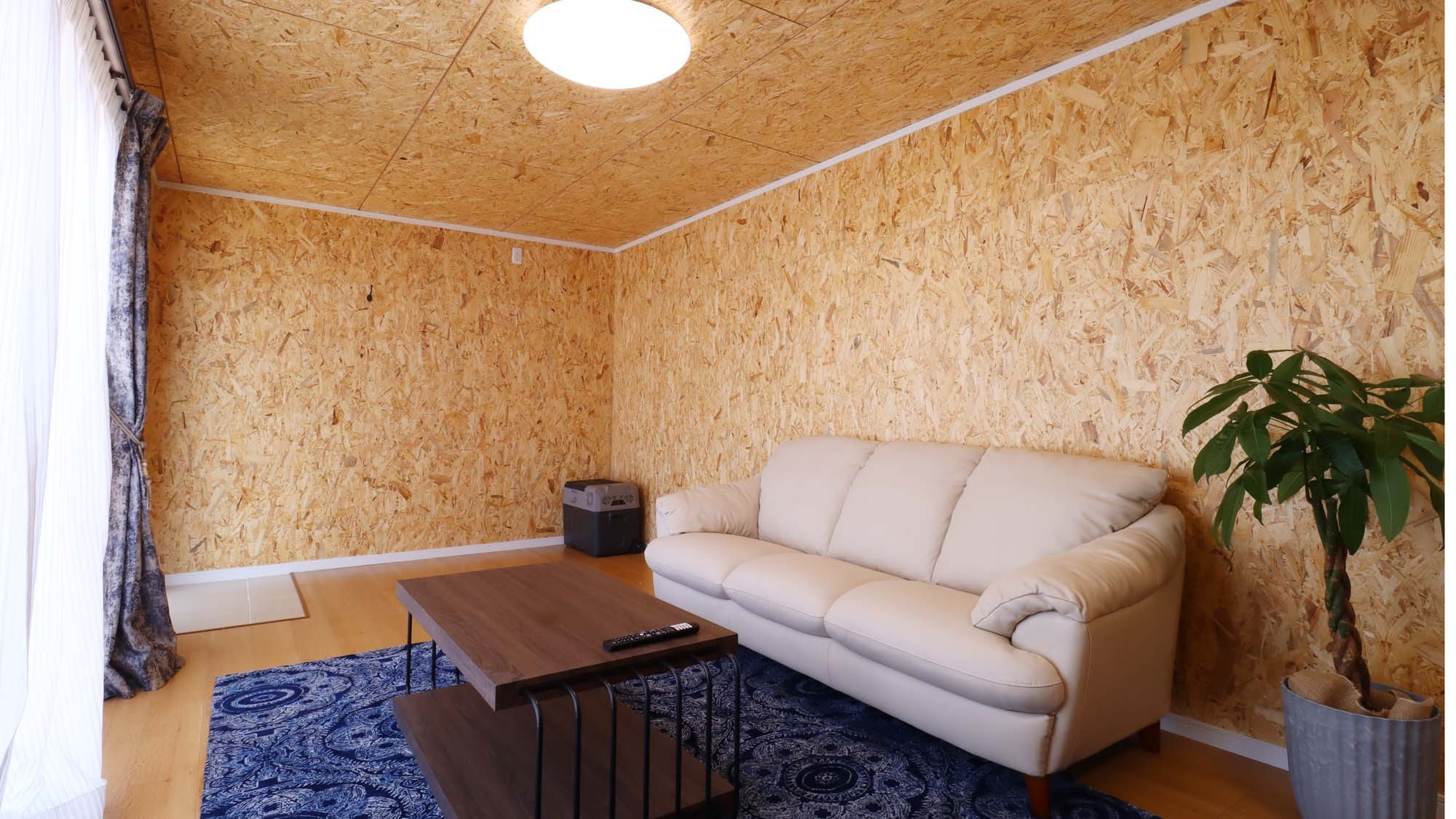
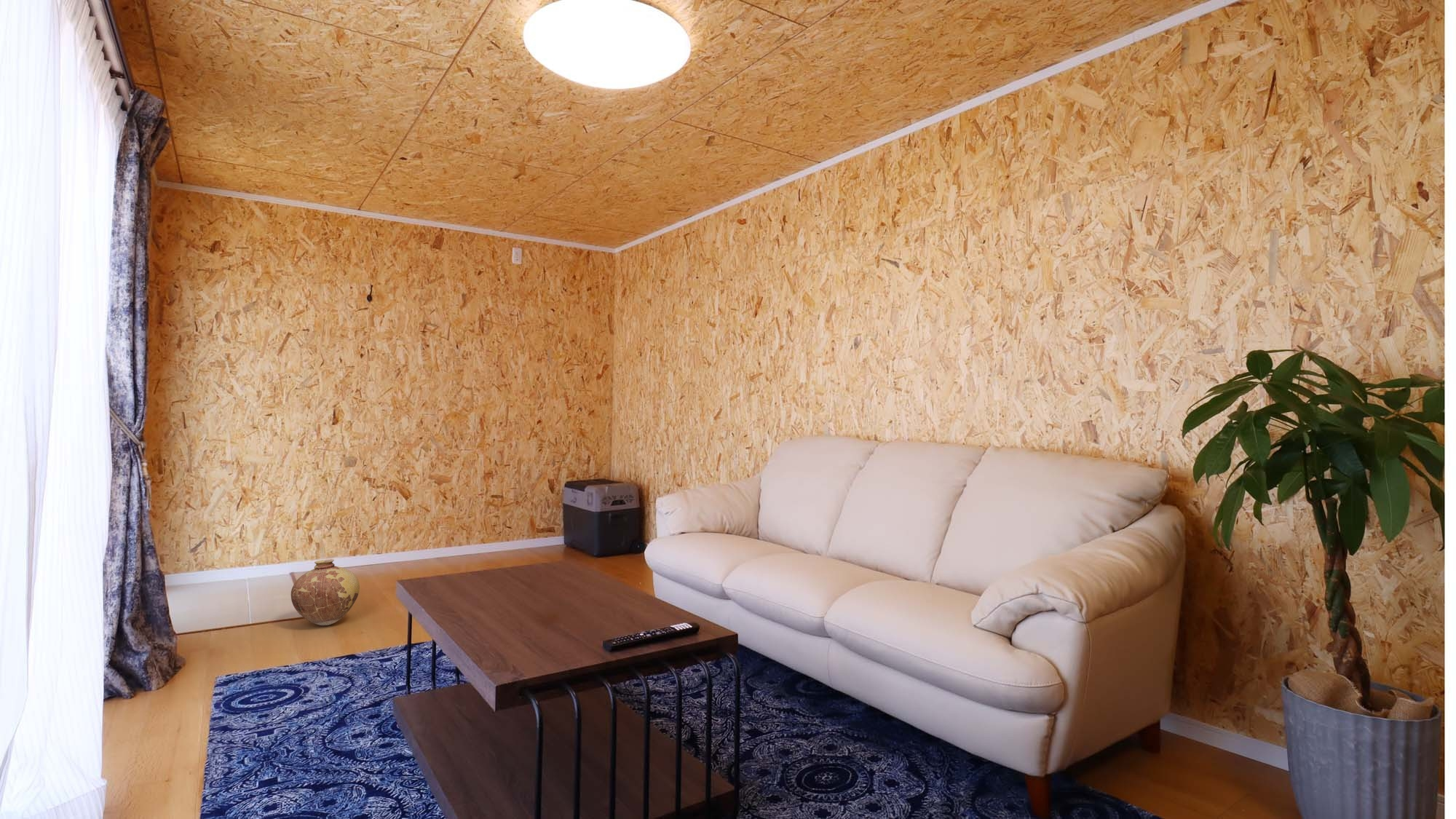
+ vase [290,558,360,626]
